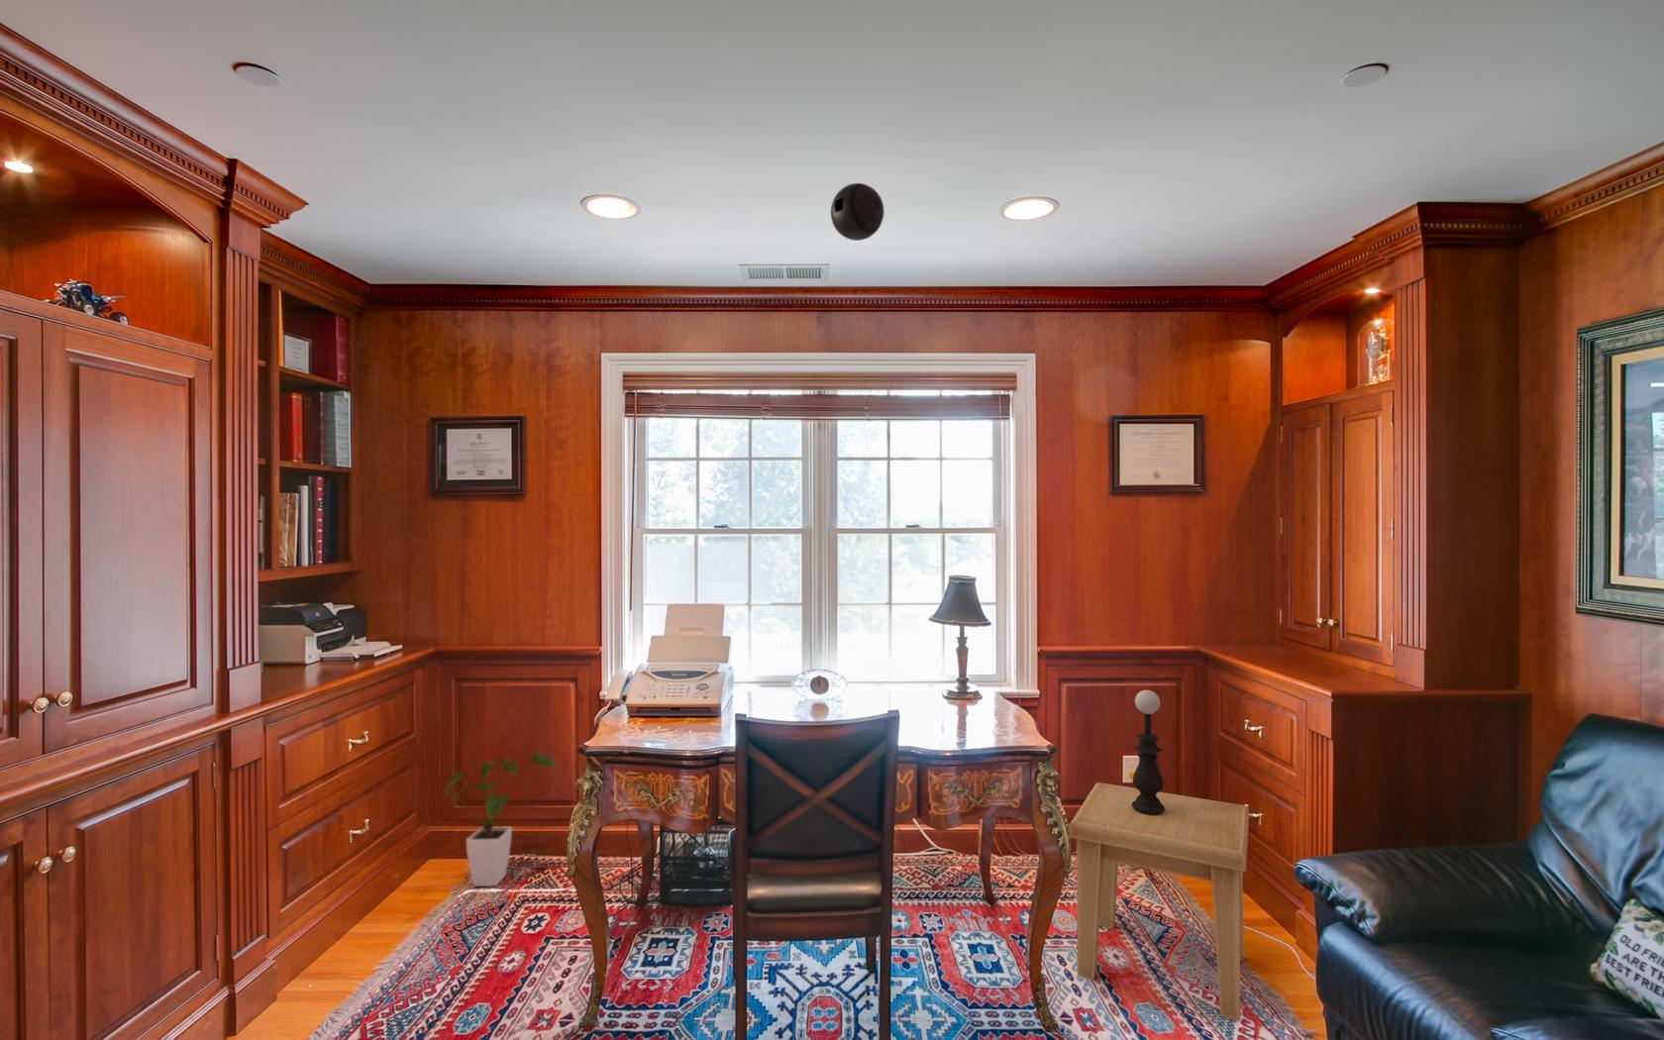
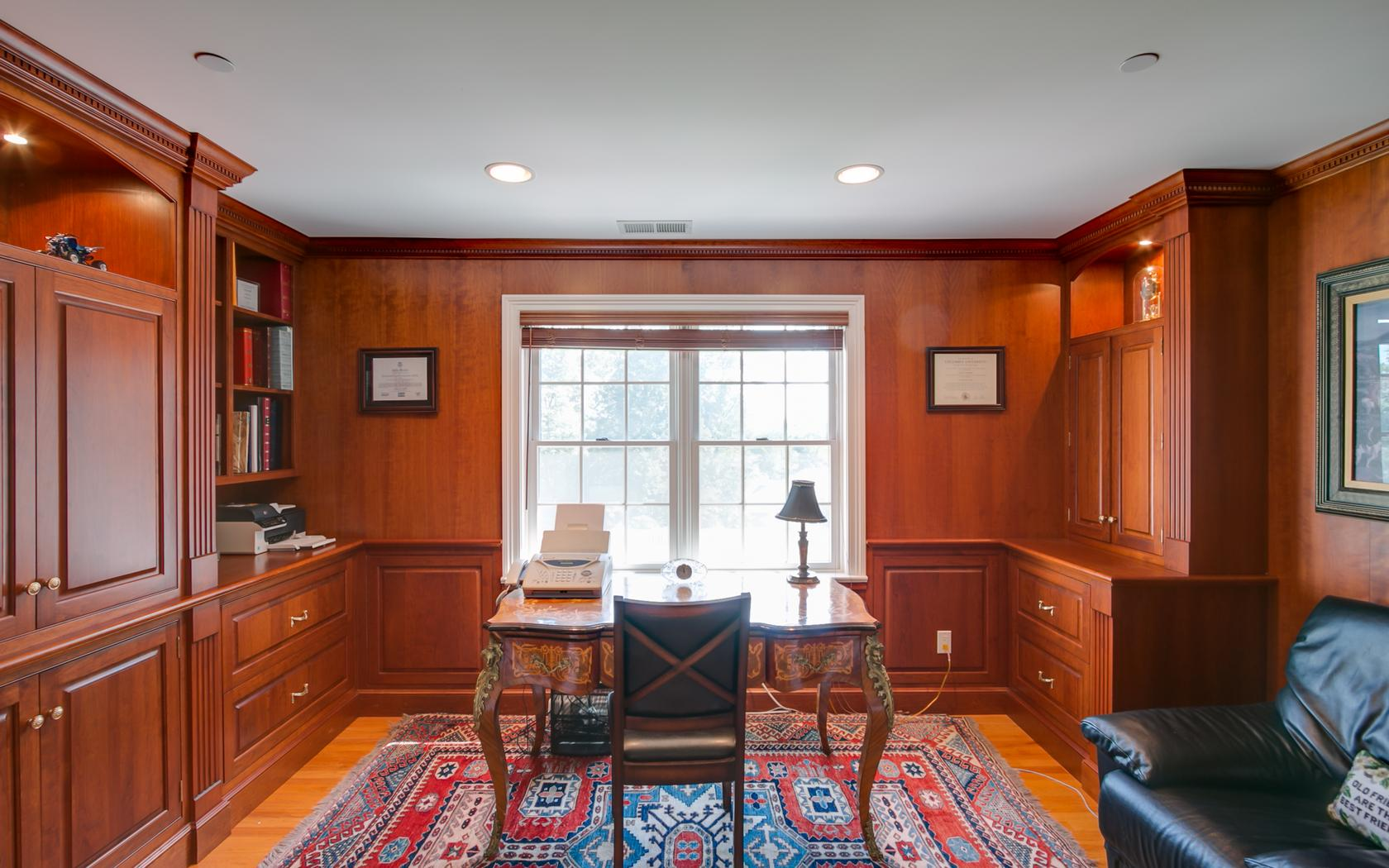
- house plant [443,750,556,888]
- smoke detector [830,182,884,242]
- side table [1069,781,1249,1022]
- table lamp [1132,689,1164,815]
